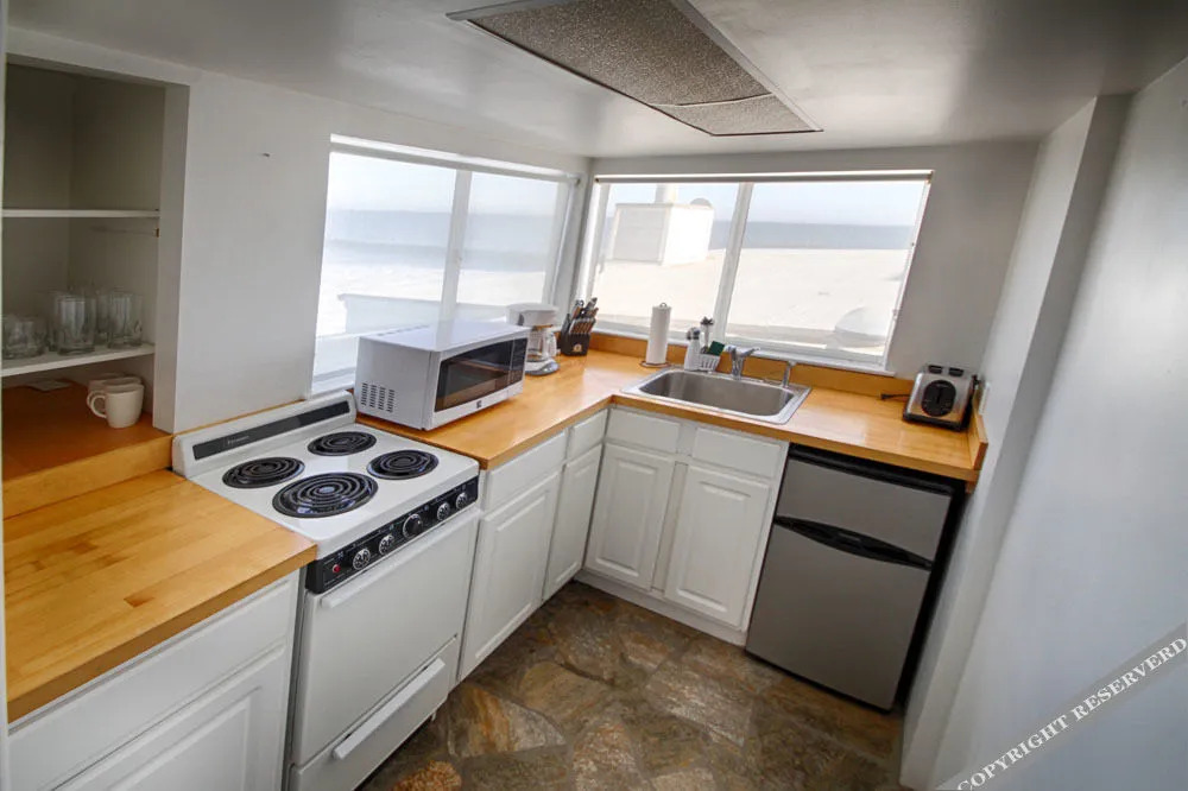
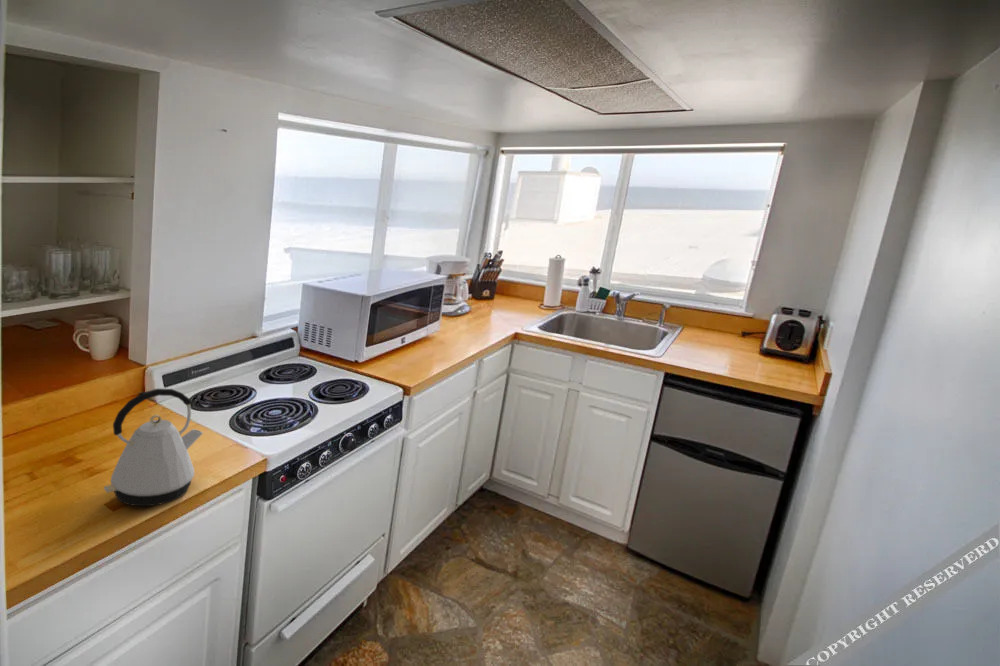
+ kettle [103,388,204,507]
